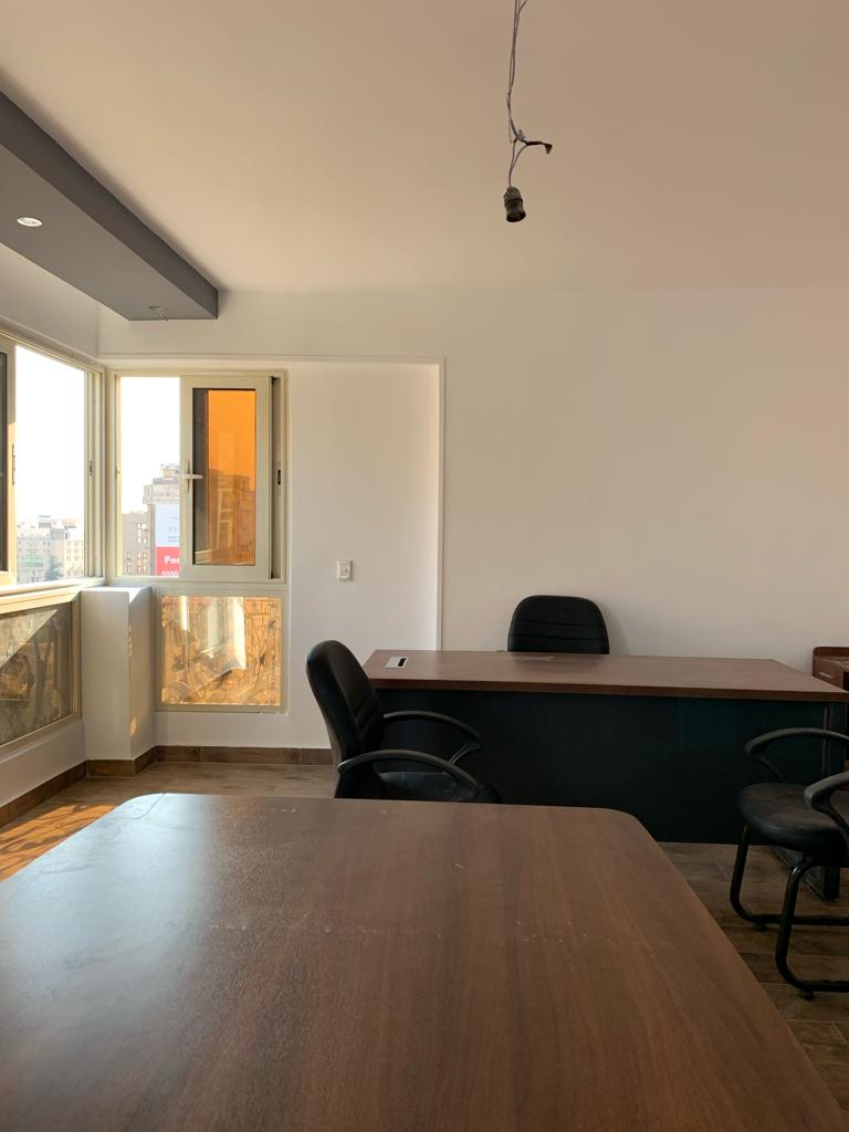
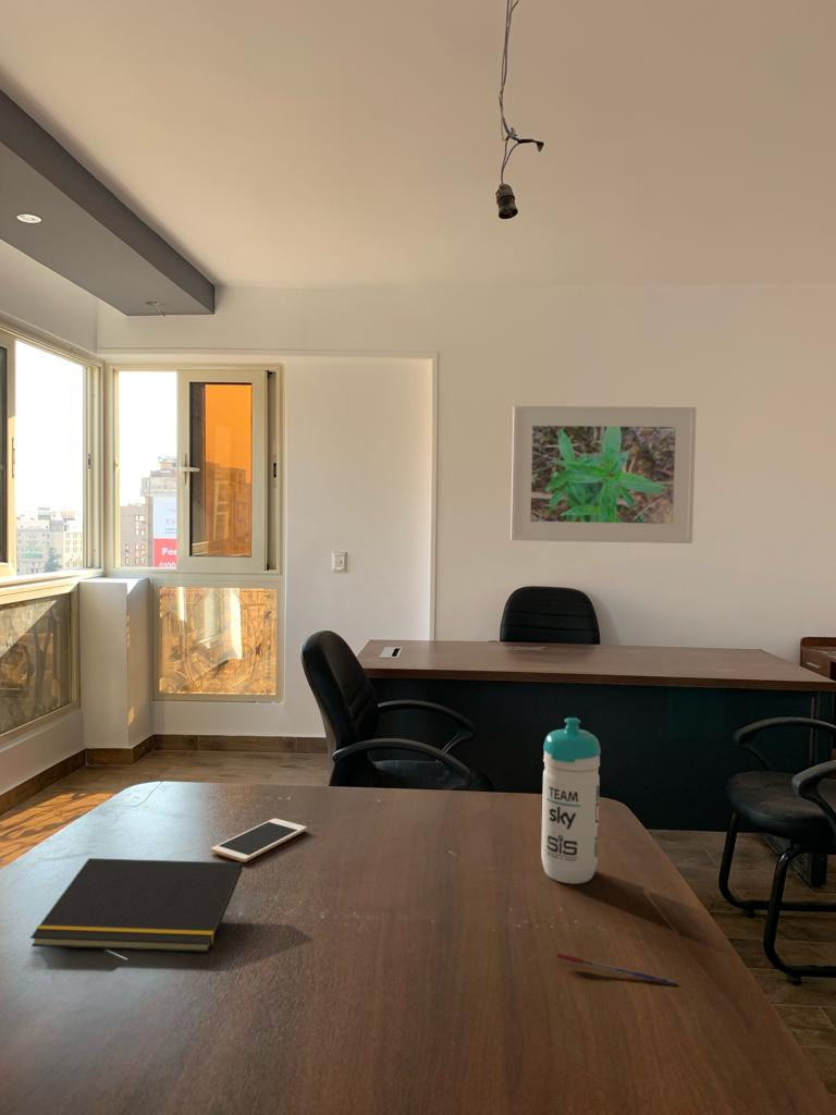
+ cell phone [210,818,308,863]
+ pen [556,952,675,987]
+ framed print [509,405,698,544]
+ water bottle [540,716,602,885]
+ notepad [29,857,243,954]
